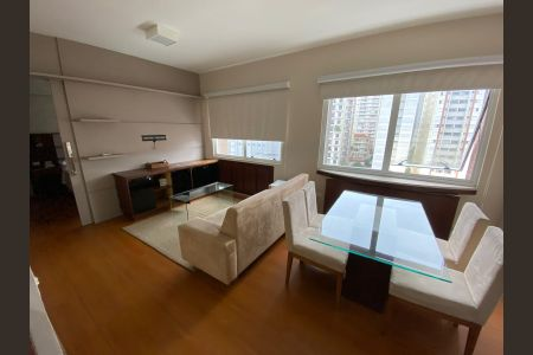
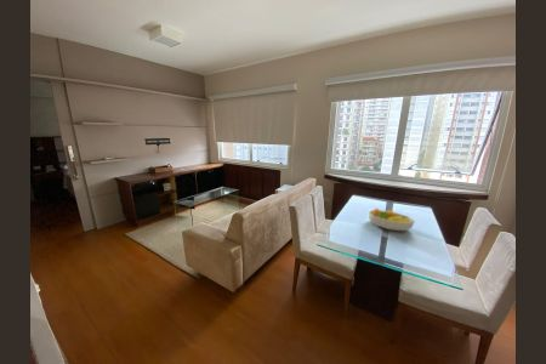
+ fruit bowl [368,207,416,232]
